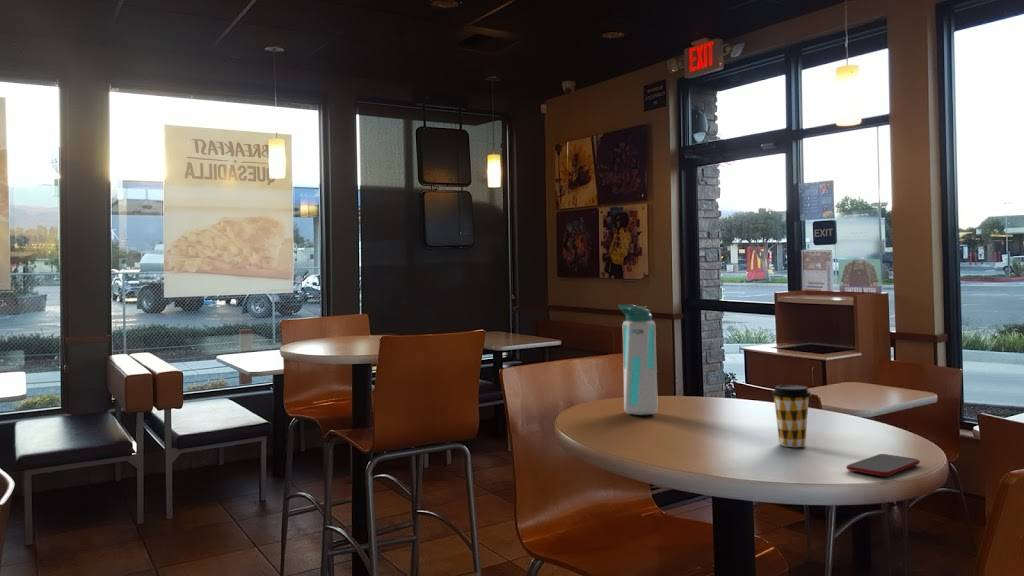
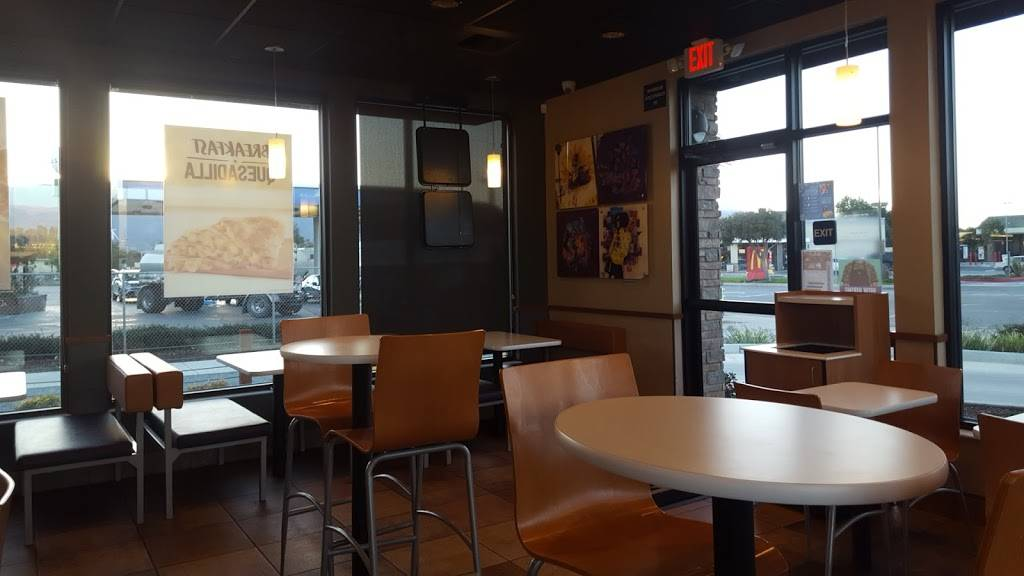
- coffee cup [771,384,812,448]
- water bottle [617,304,659,416]
- smartphone [845,453,921,477]
